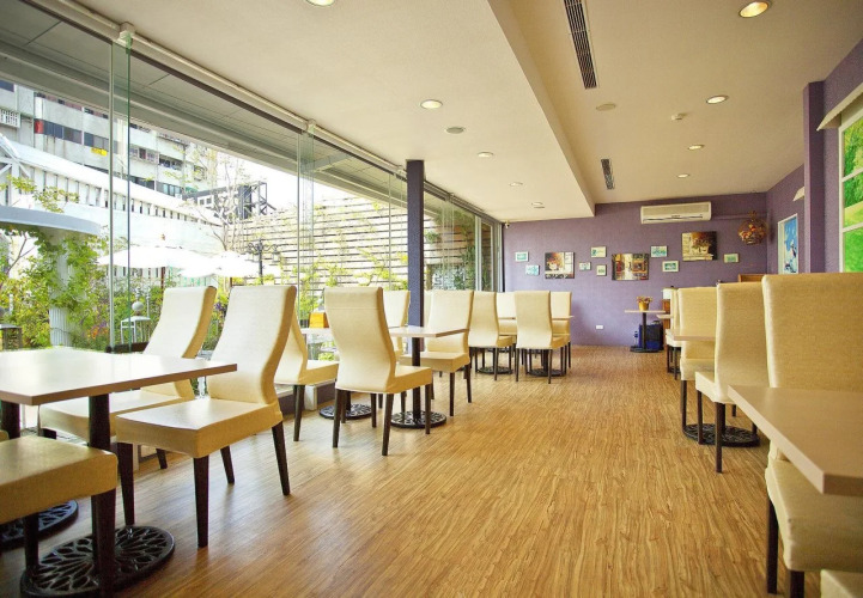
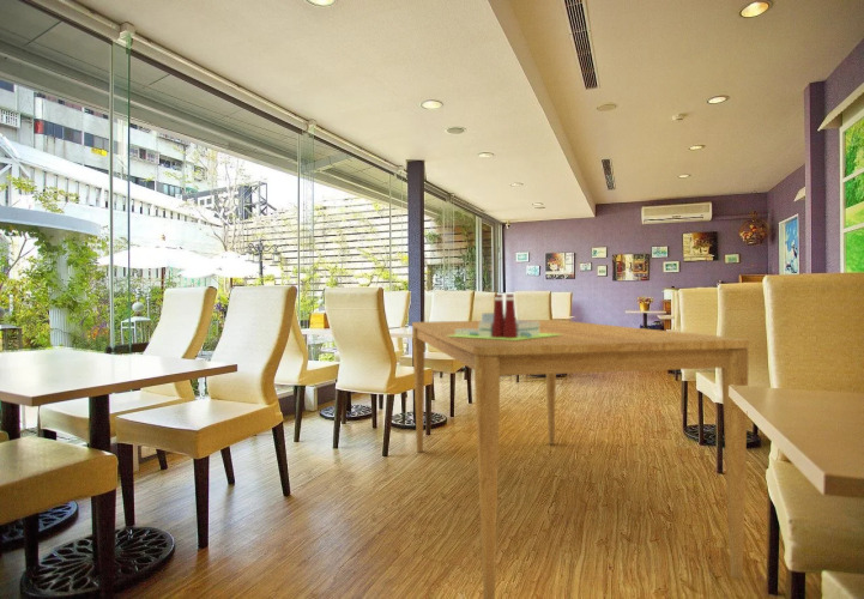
+ dining table [411,319,750,599]
+ architectural model [447,294,561,340]
